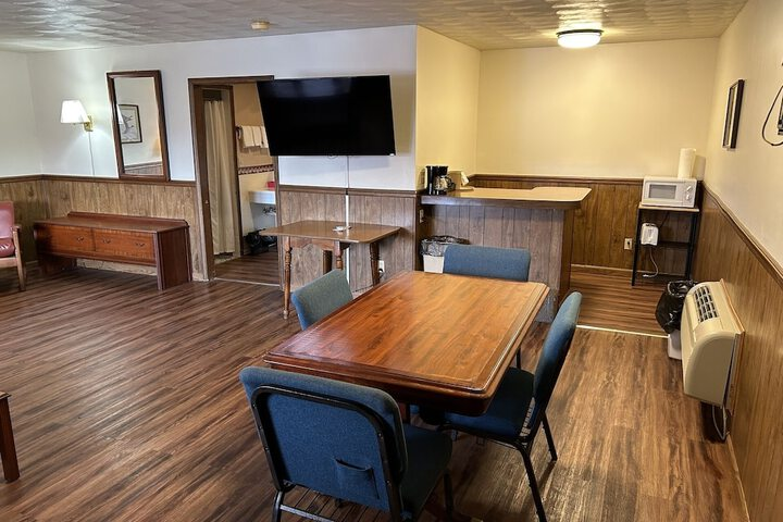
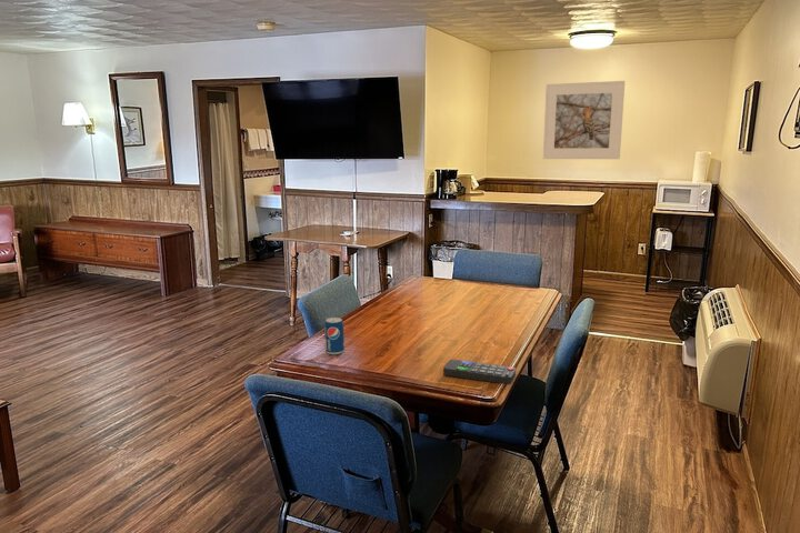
+ remote control [442,359,517,385]
+ beverage can [323,316,346,355]
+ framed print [542,80,626,160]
